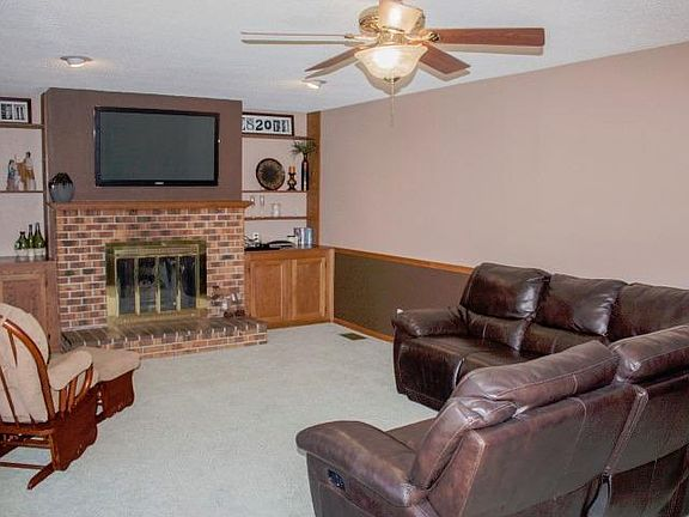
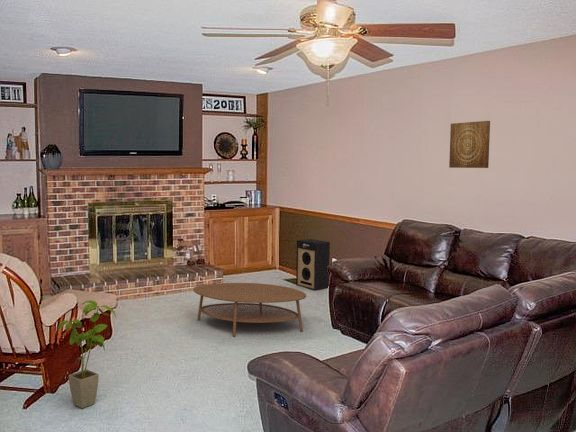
+ house plant [57,299,117,409]
+ speaker [295,238,331,292]
+ wall art [448,120,491,169]
+ coffee table [192,282,307,337]
